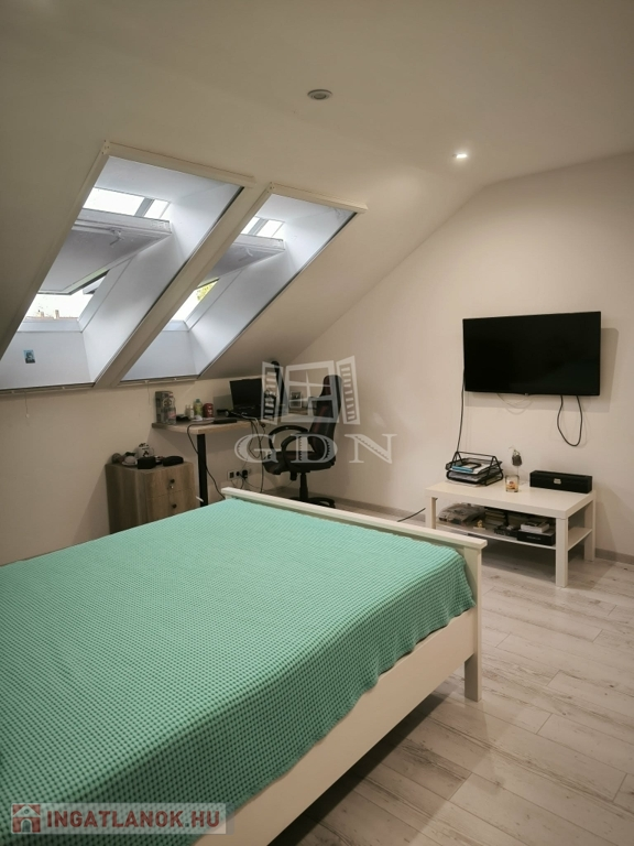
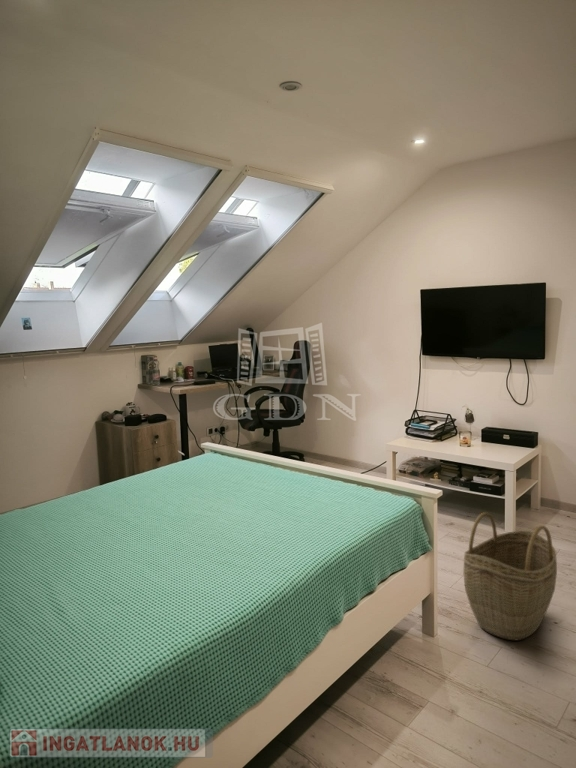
+ woven basket [462,511,558,642]
